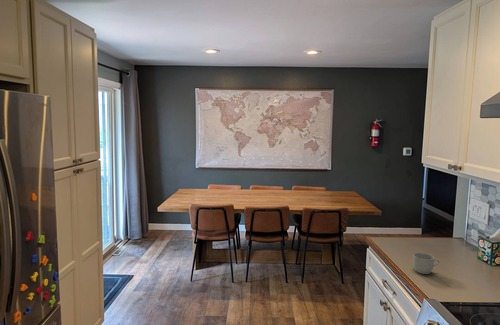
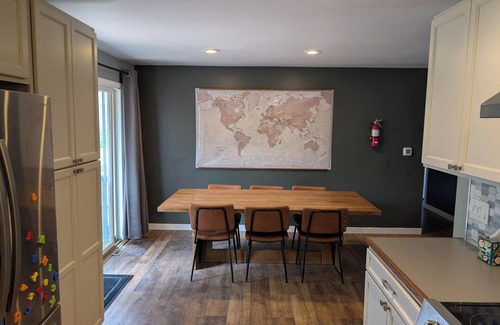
- mug [412,252,440,275]
